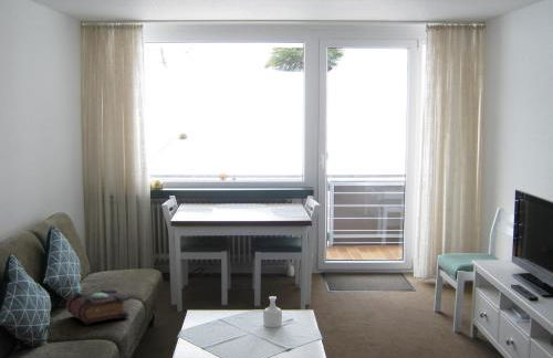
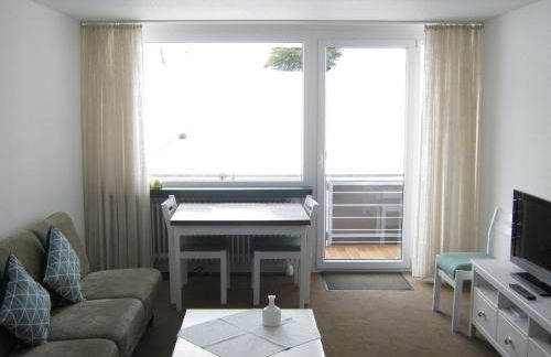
- book [65,287,131,326]
